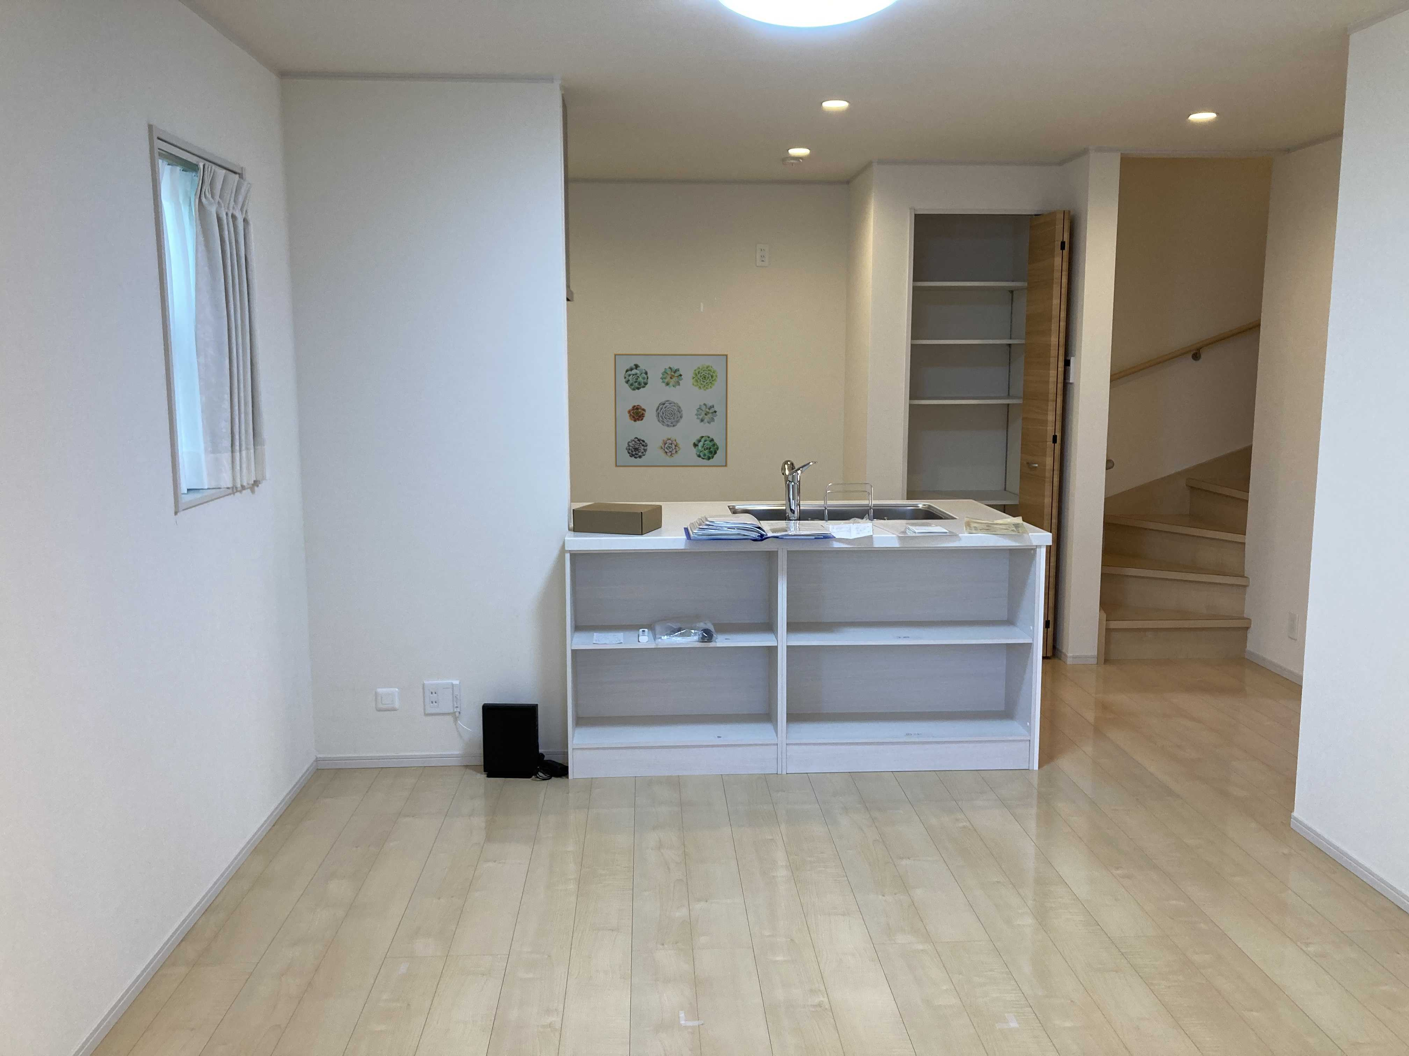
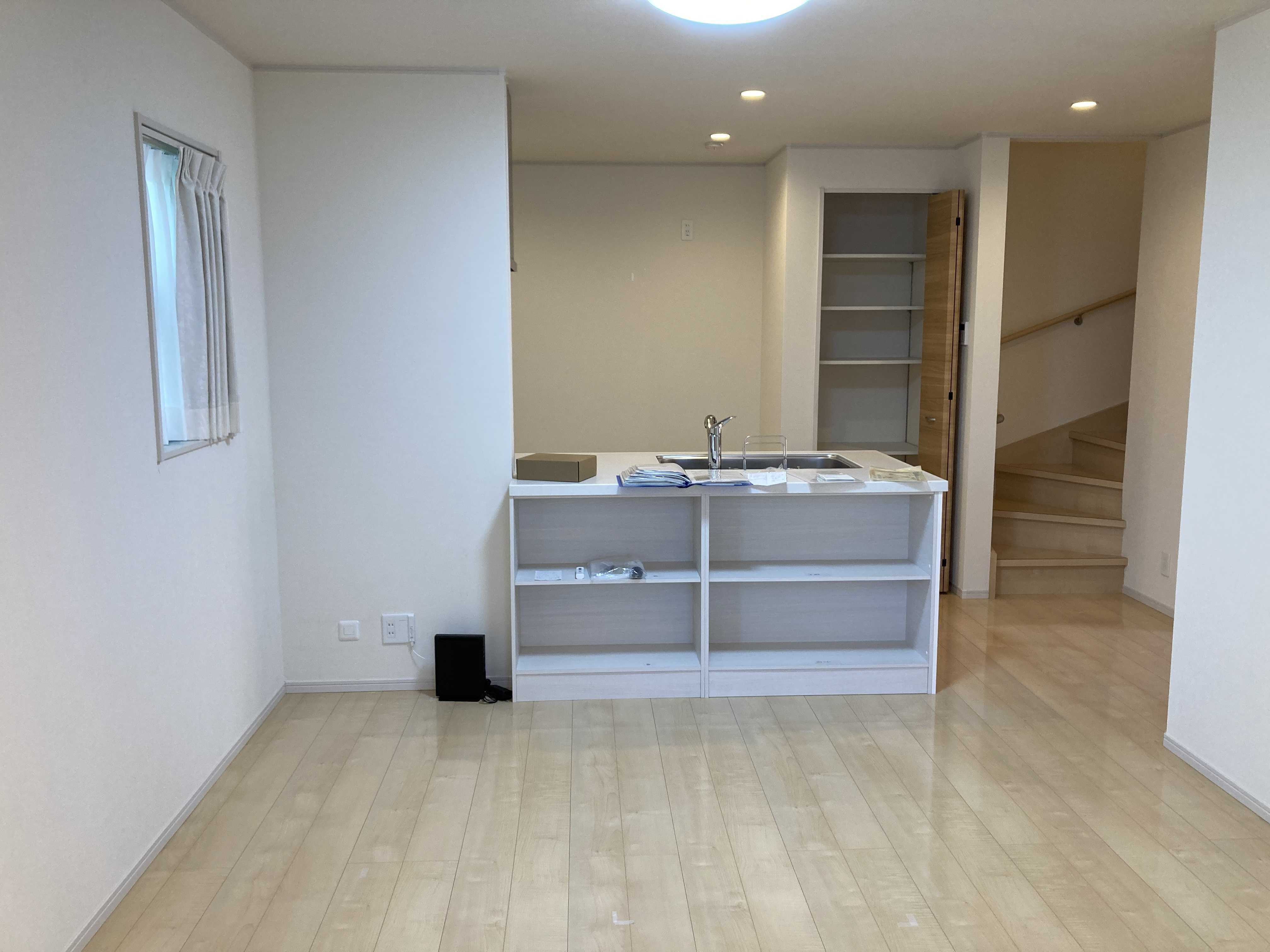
- wall art [614,354,728,468]
